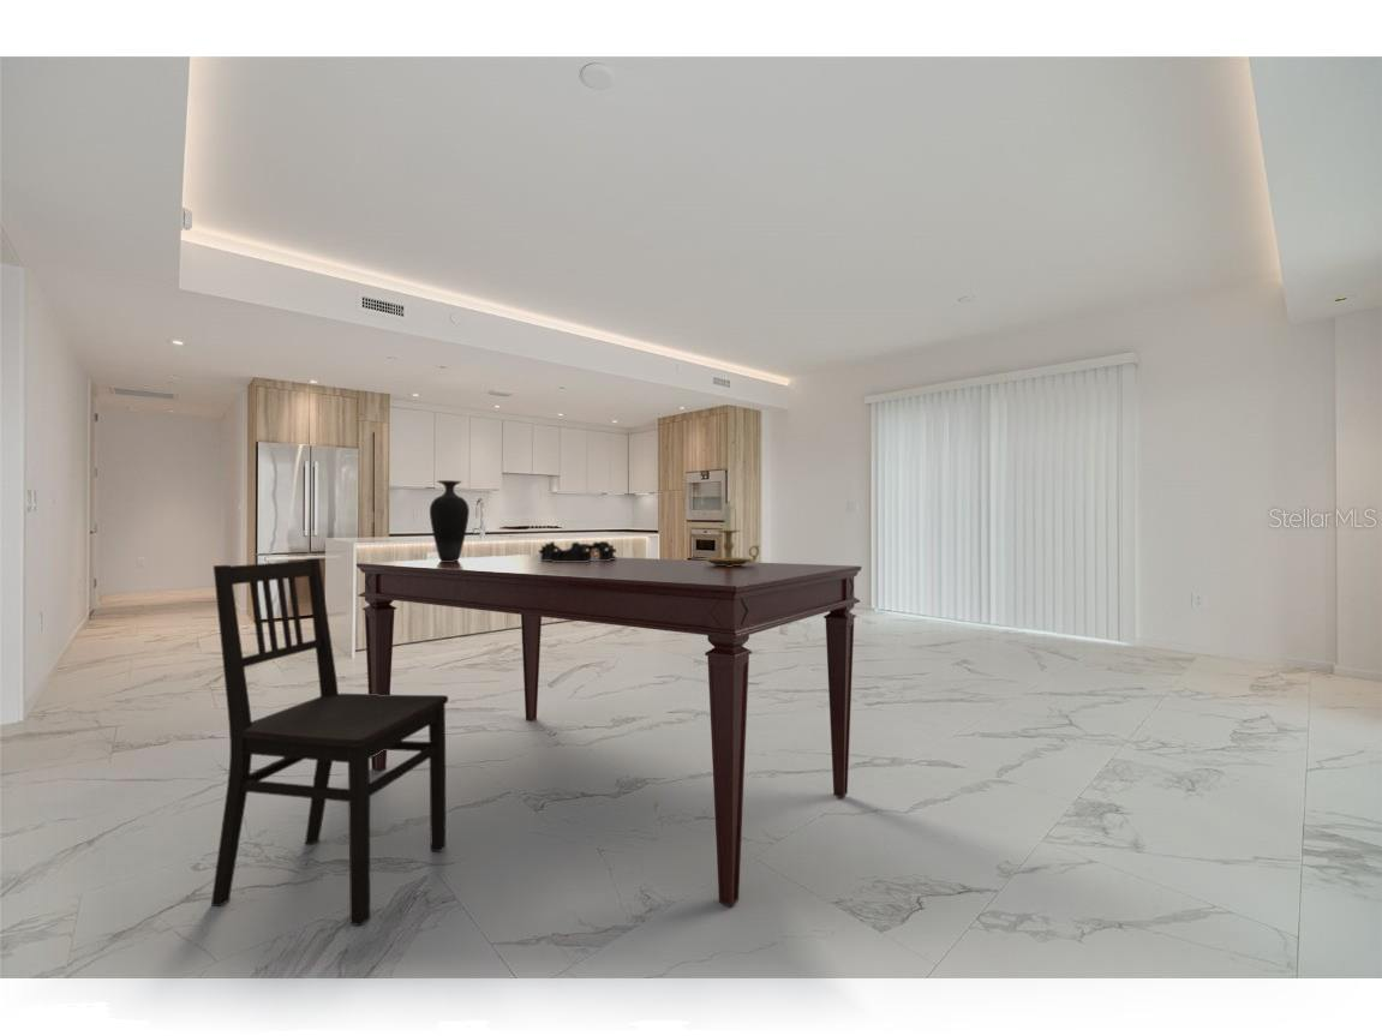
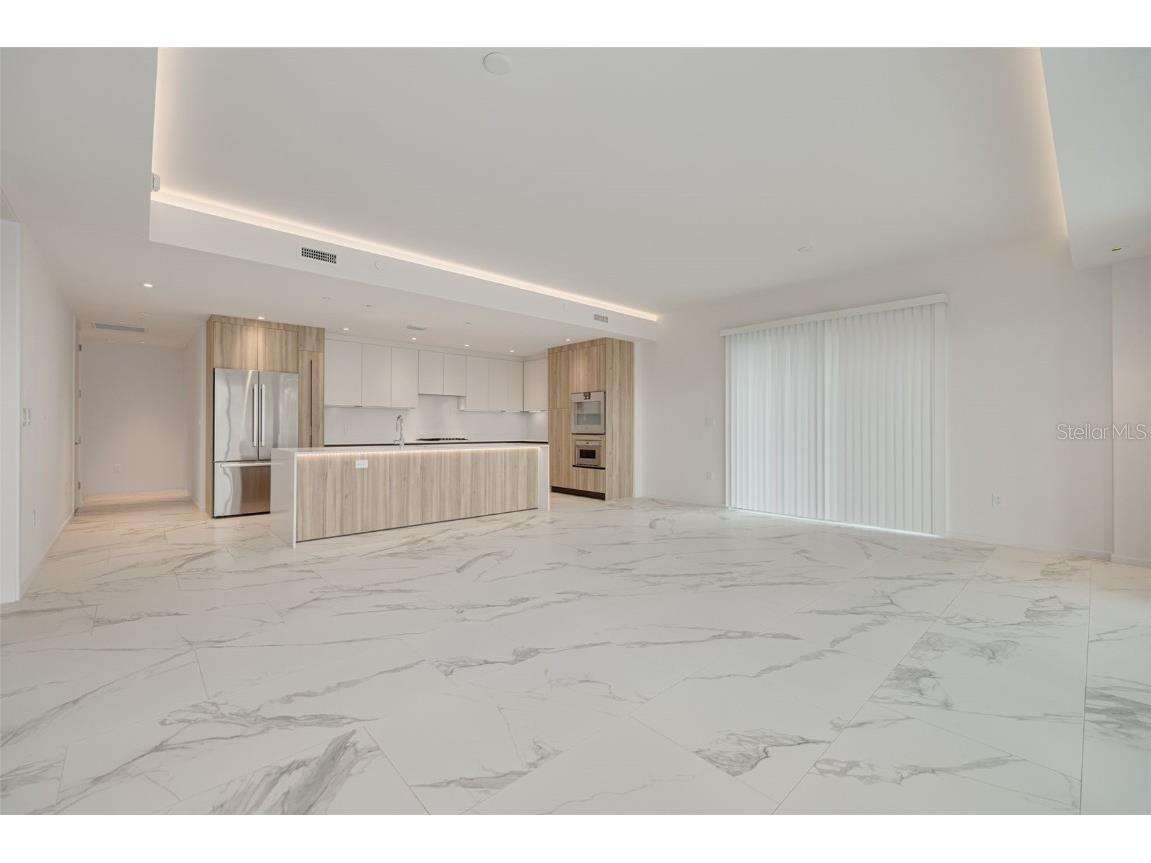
- decorative bowl [538,540,617,562]
- dining table [355,553,862,908]
- candle holder [701,499,761,567]
- dining chair [210,557,449,927]
- vase [429,479,471,562]
